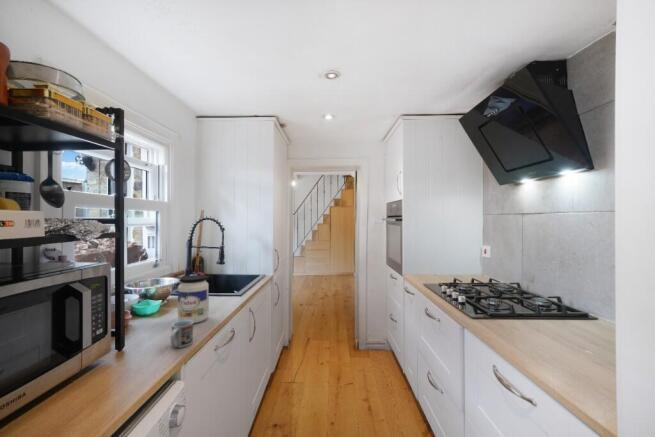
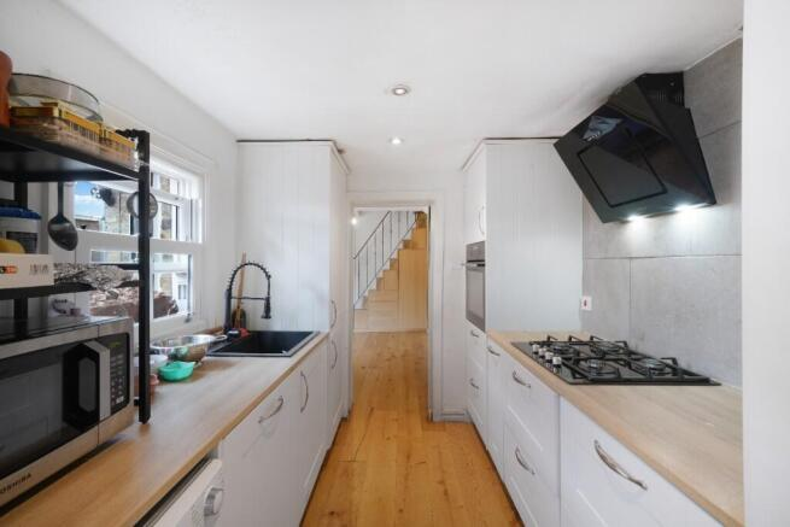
- jar [177,274,210,324]
- cup [170,320,194,349]
